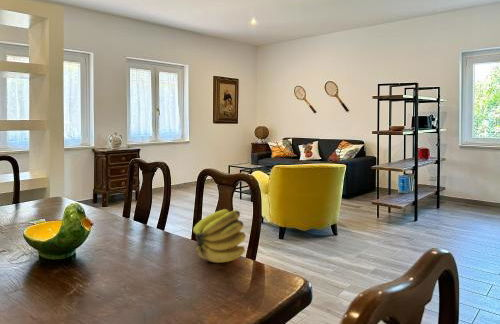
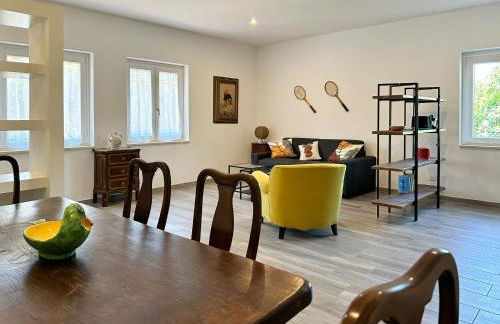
- banana [192,208,247,264]
